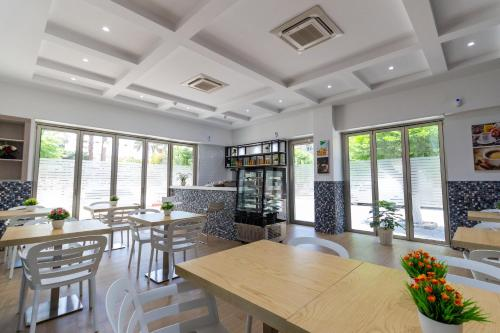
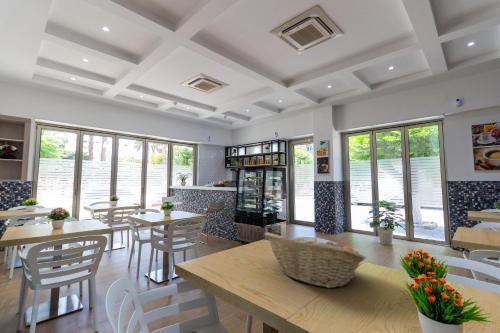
+ fruit basket [263,232,367,289]
